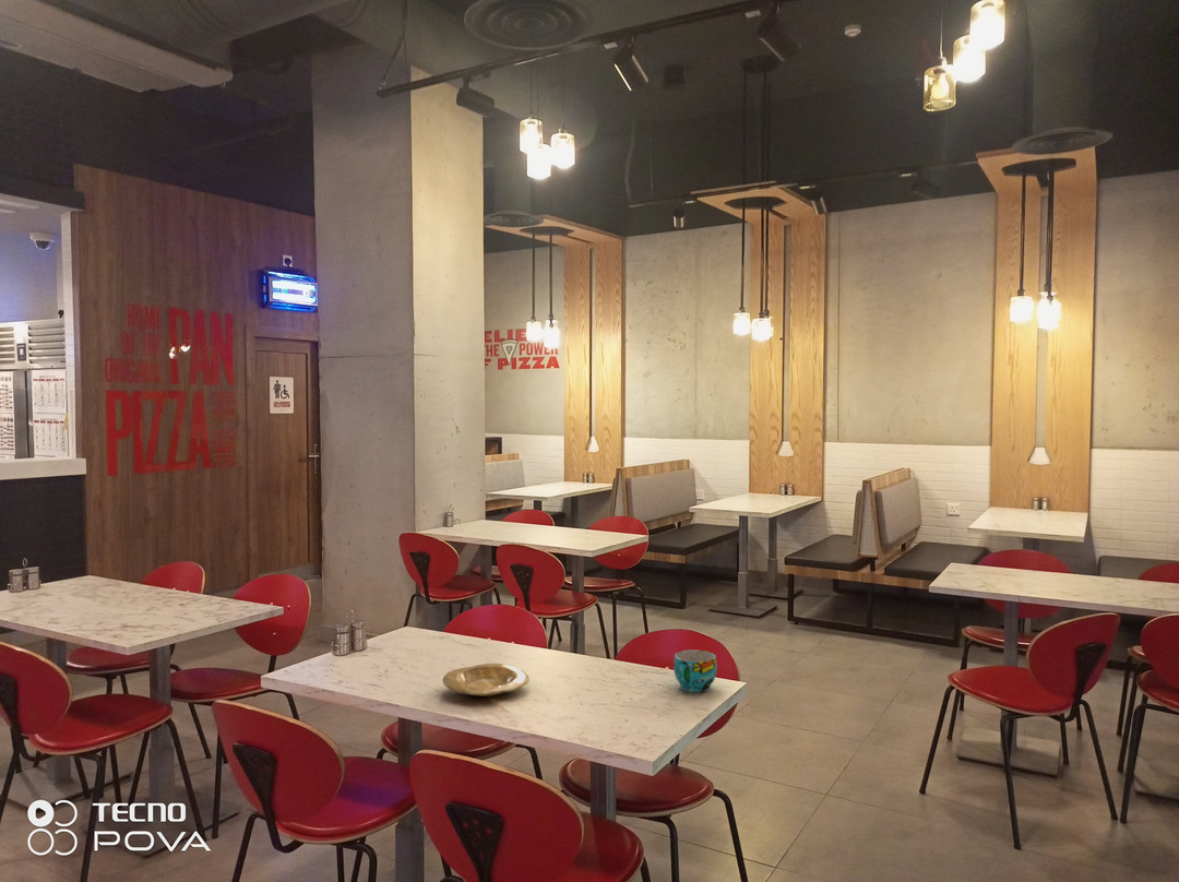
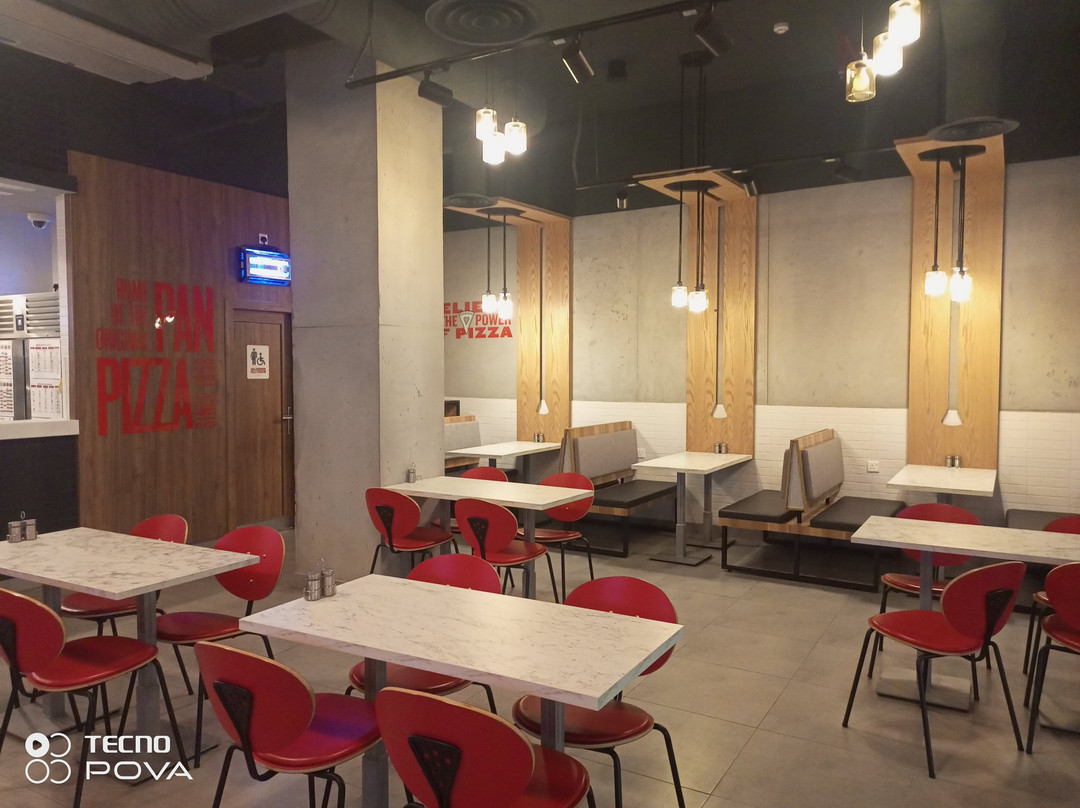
- plate [442,663,531,698]
- cup [672,649,718,693]
